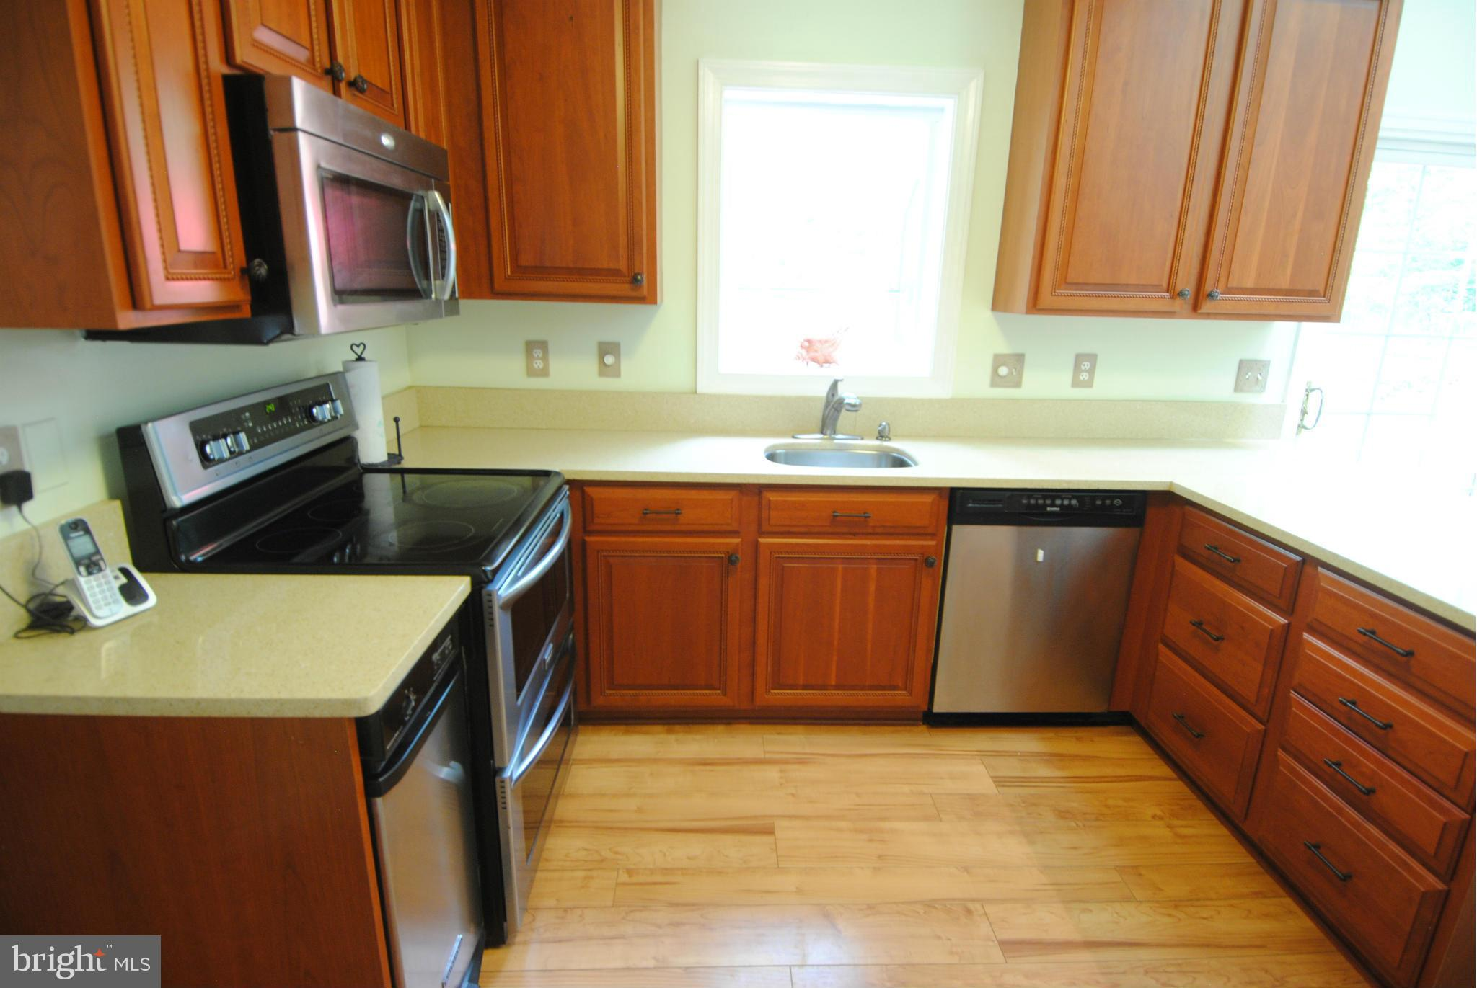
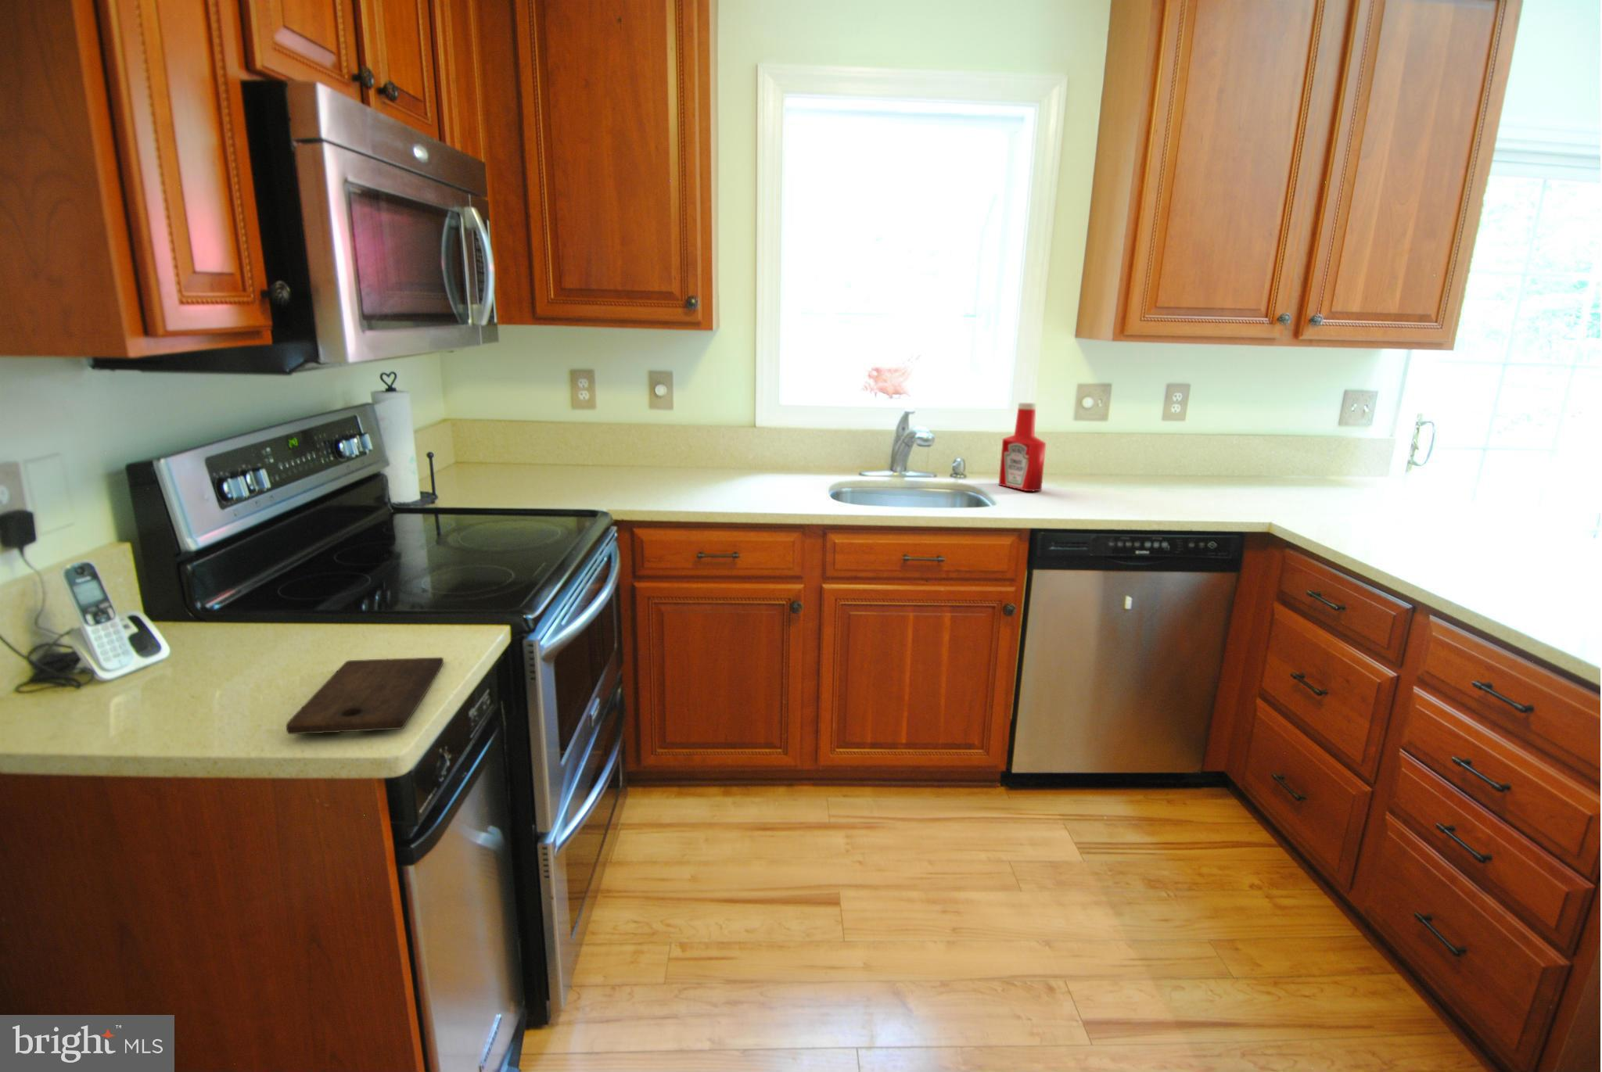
+ soap bottle [998,402,1047,492]
+ cutting board [286,657,444,735]
